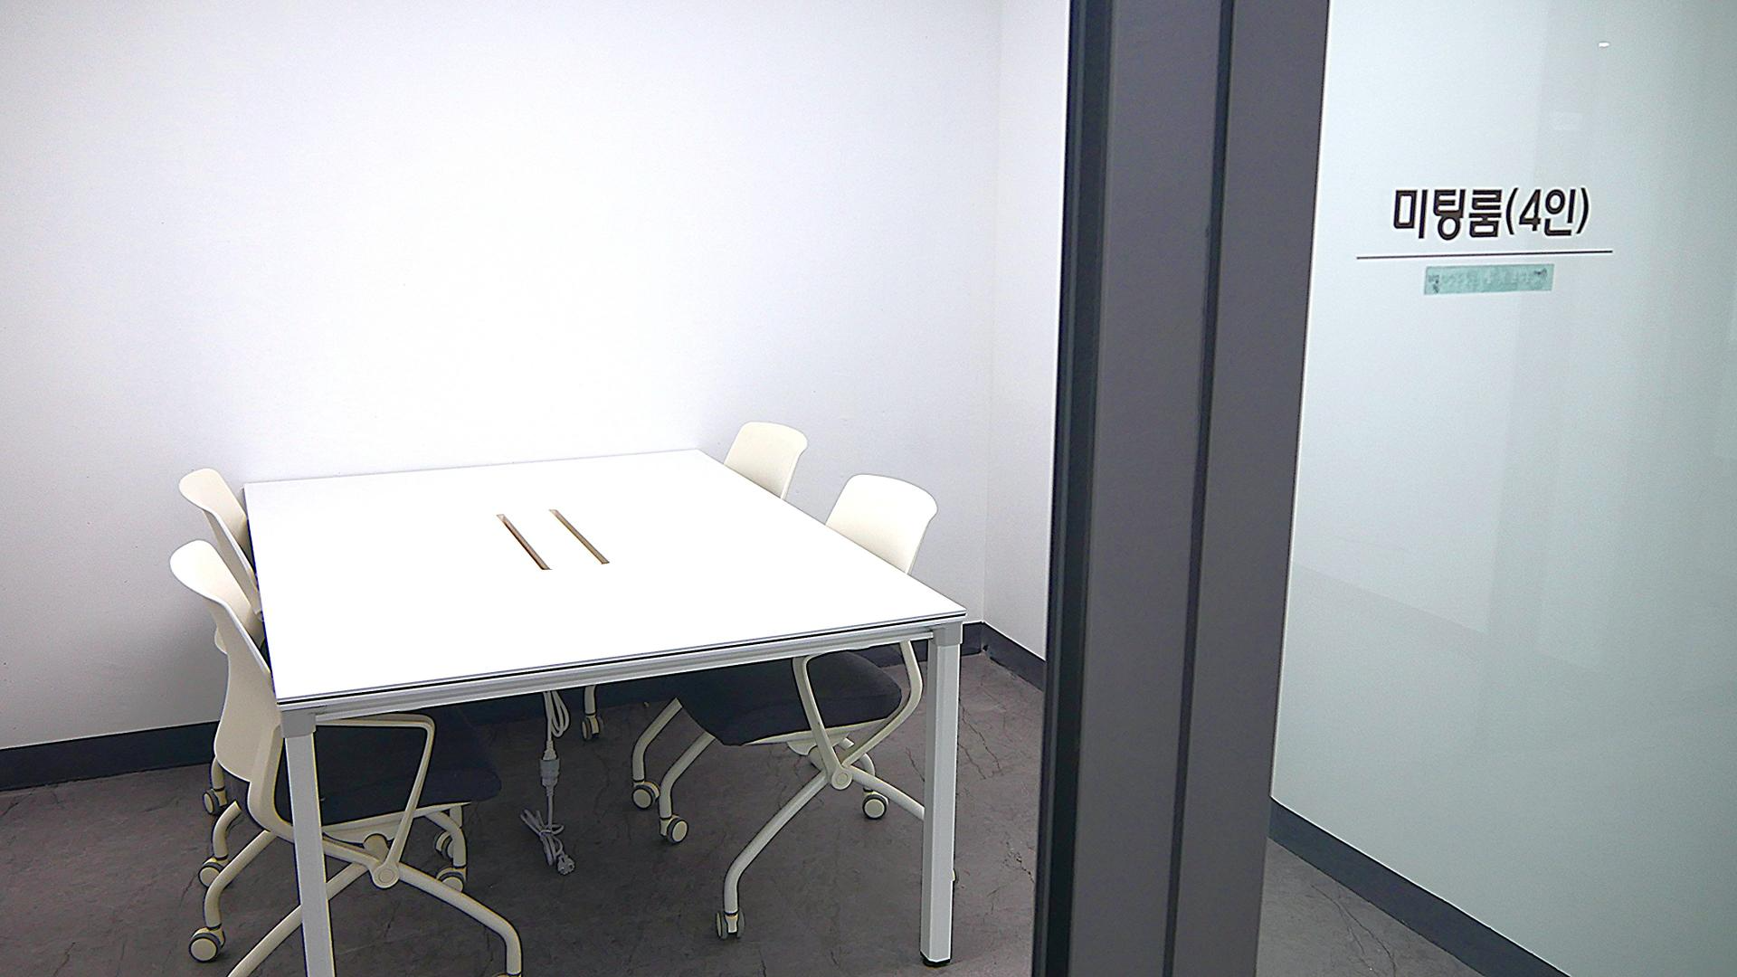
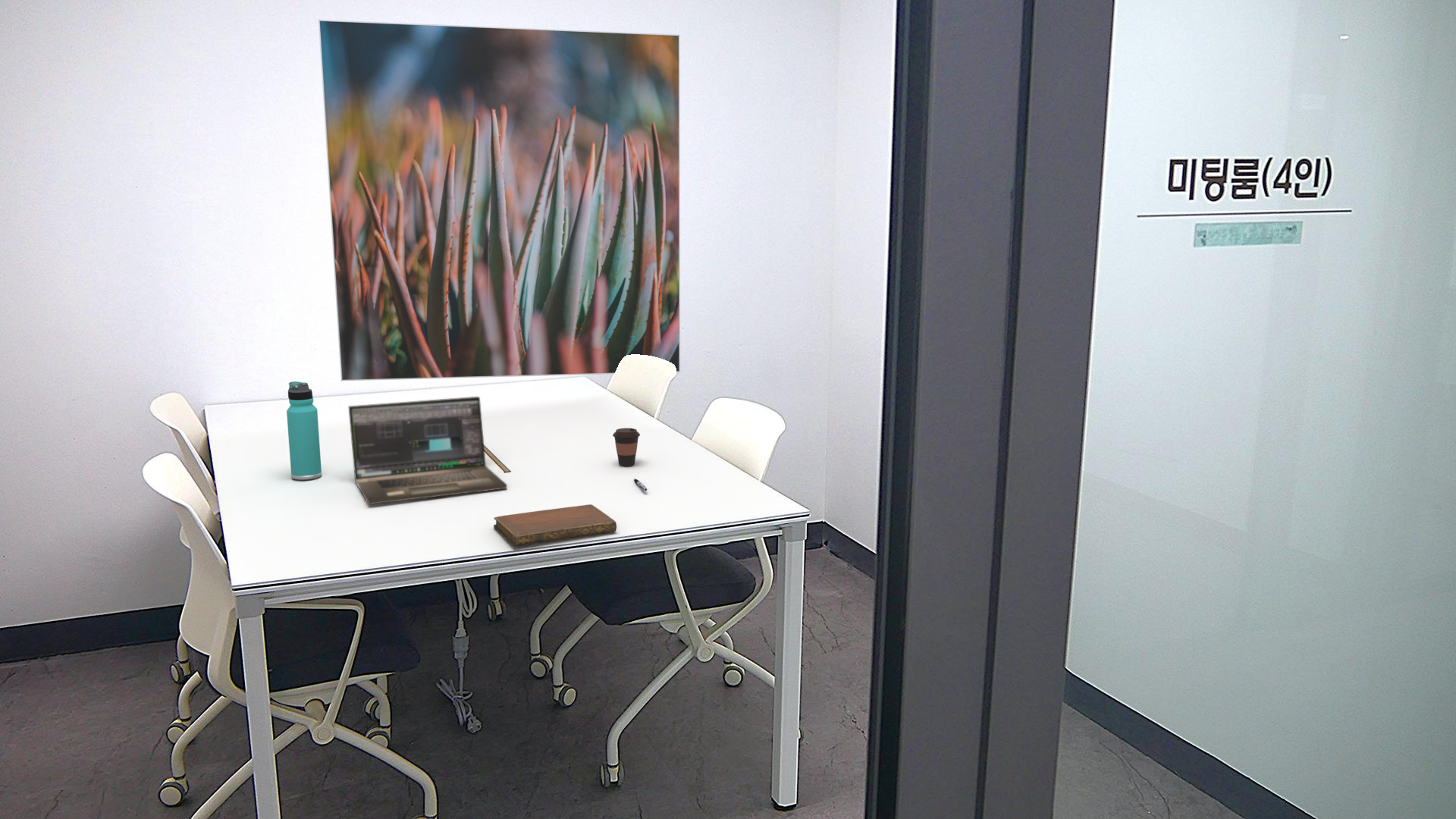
+ laptop [347,396,508,505]
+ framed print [318,19,681,381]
+ thermos bottle [286,381,322,481]
+ notebook [493,504,617,547]
+ pen [633,478,648,491]
+ coffee cup [612,427,641,467]
